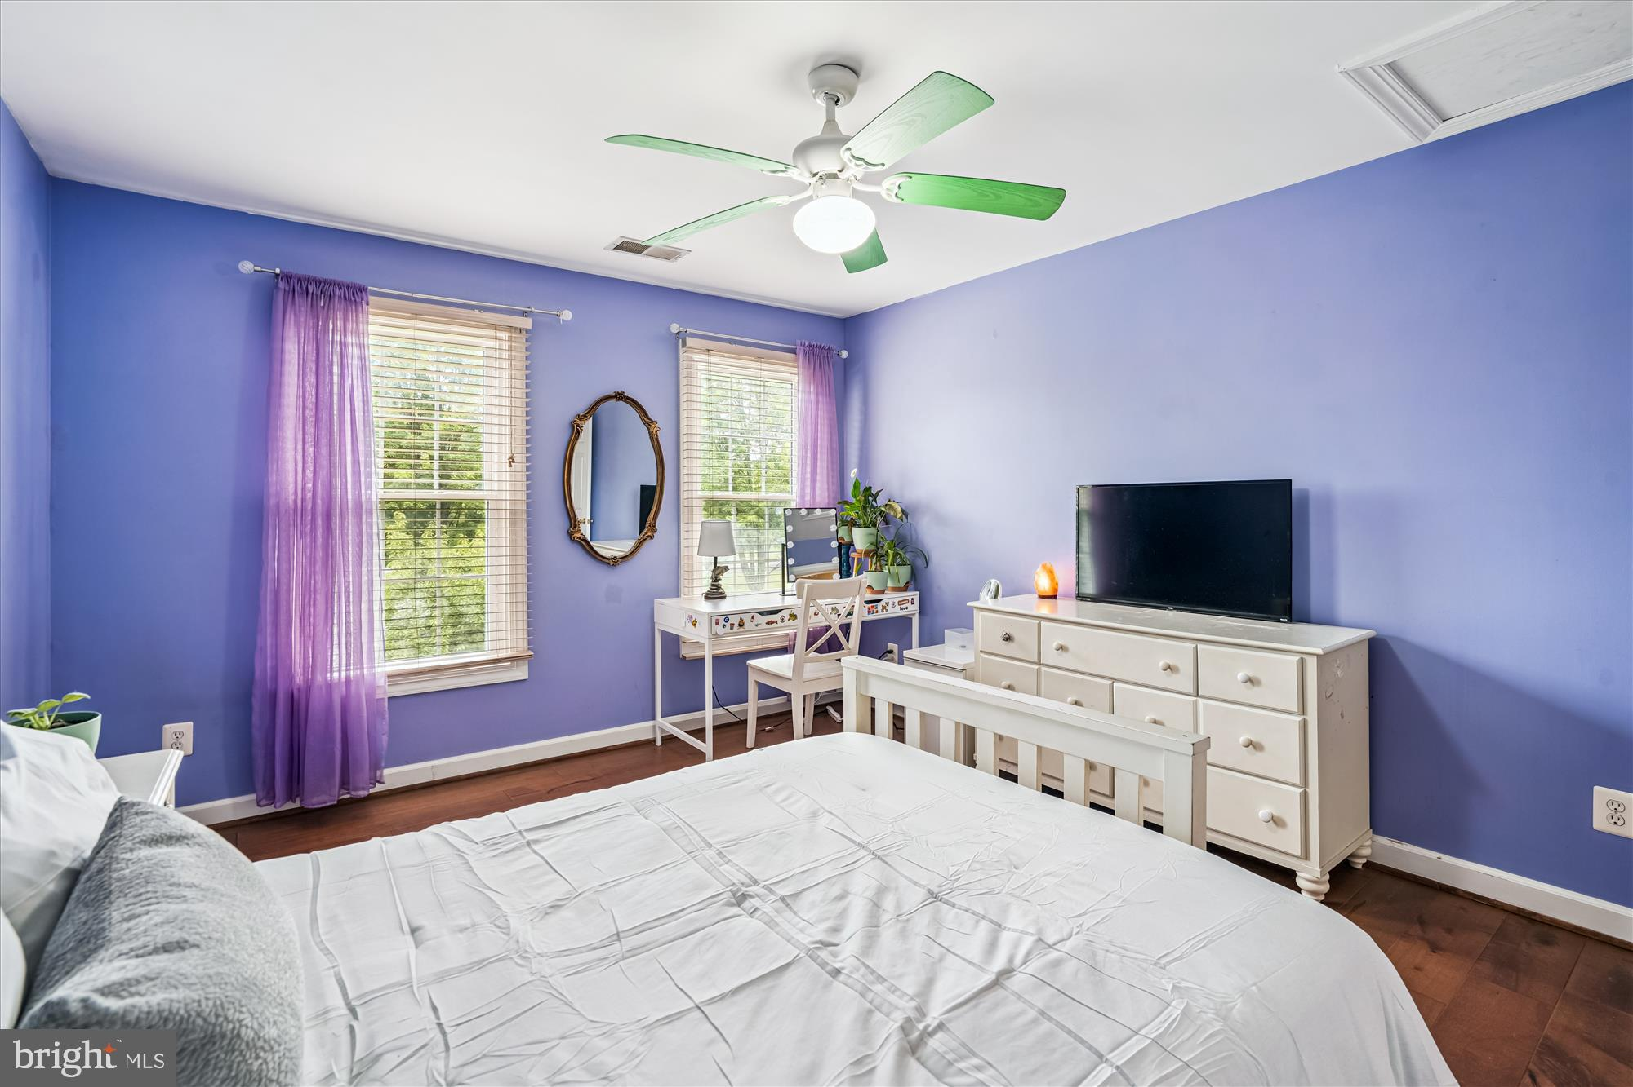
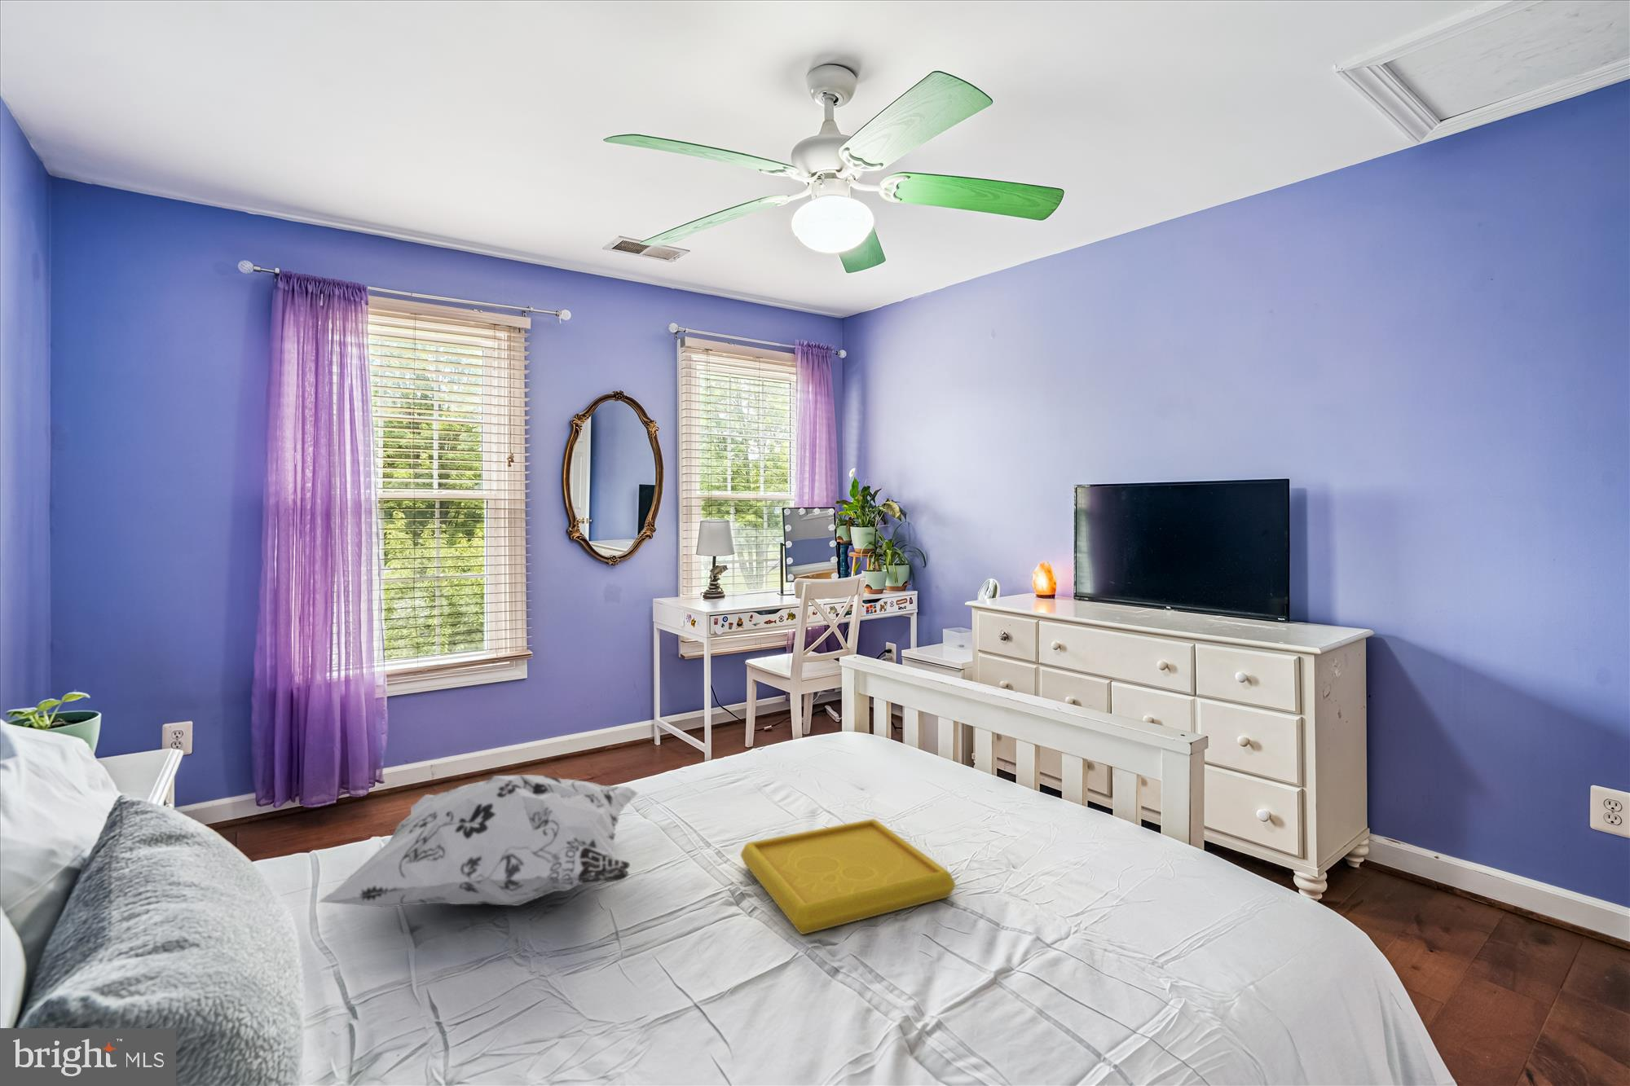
+ serving tray [740,818,957,936]
+ decorative pillow [316,775,640,908]
